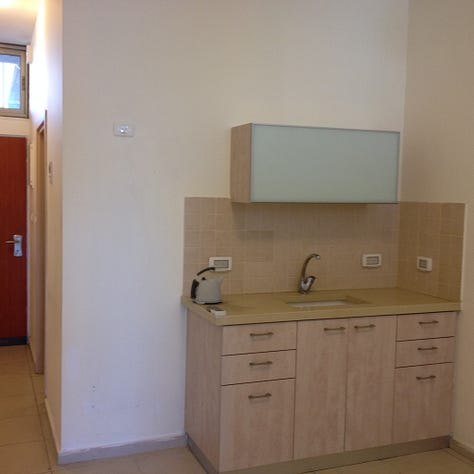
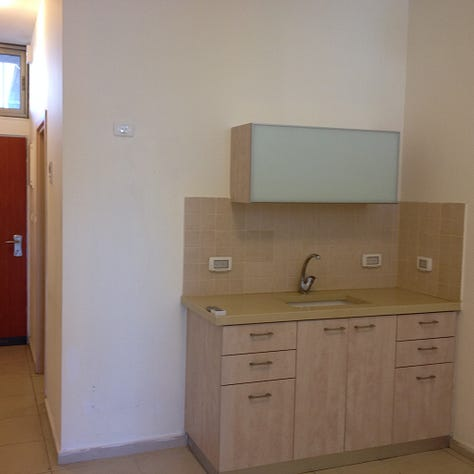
- kettle [189,266,225,305]
